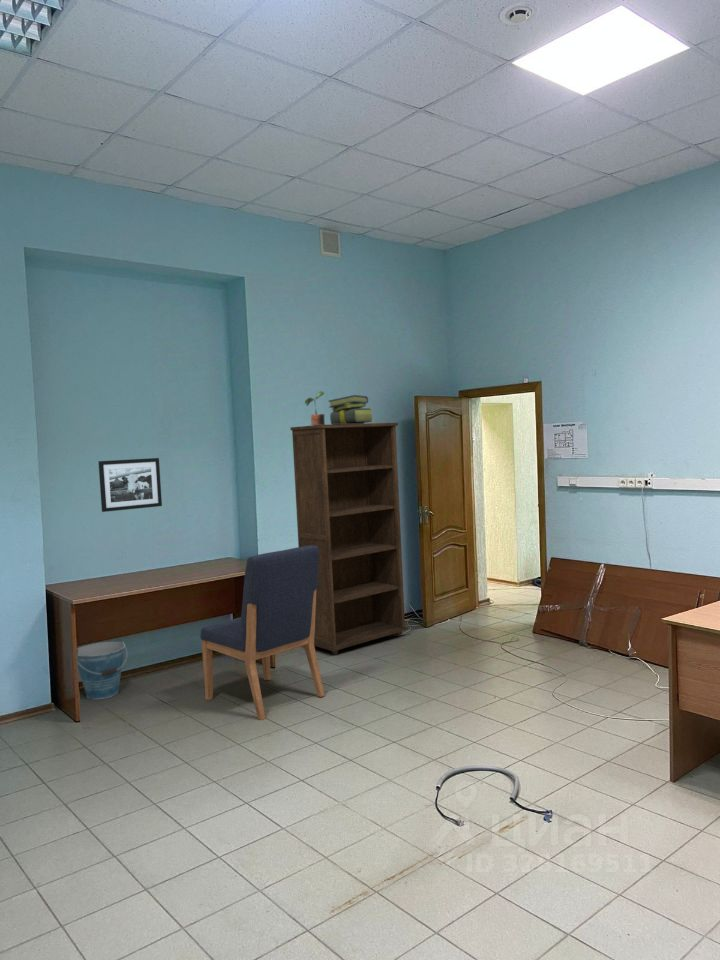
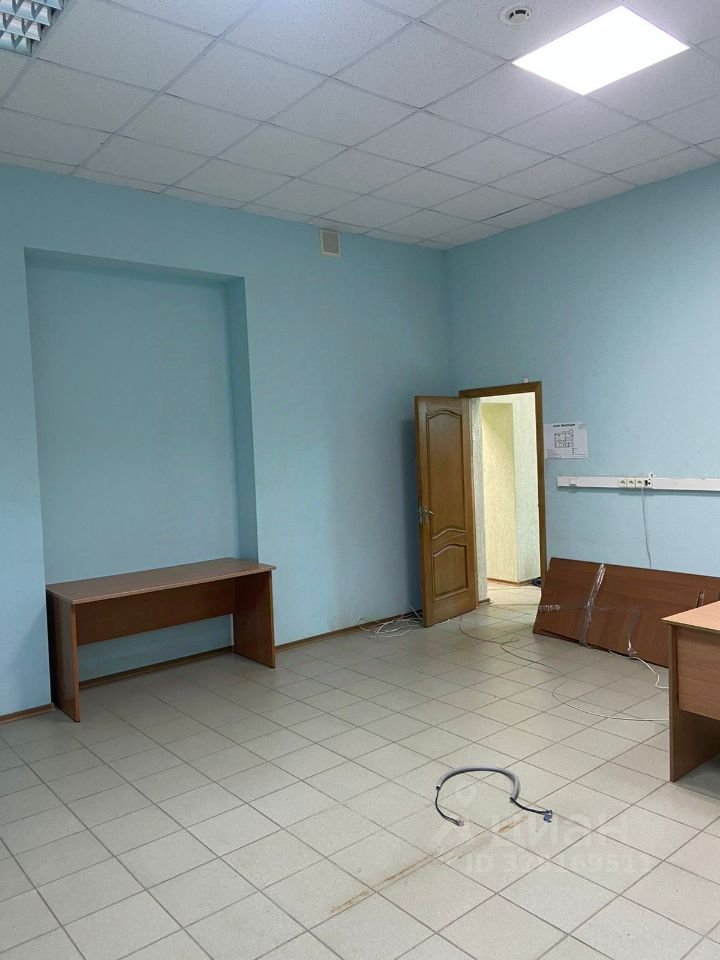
- bucket [77,640,128,700]
- chair [199,546,326,721]
- potted plant [304,390,326,426]
- picture frame [97,457,163,513]
- bookcase [290,422,409,656]
- stack of books [328,394,375,425]
